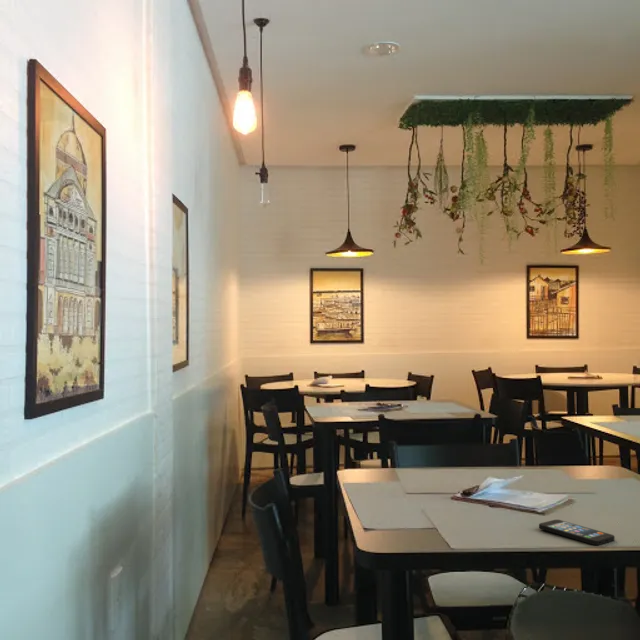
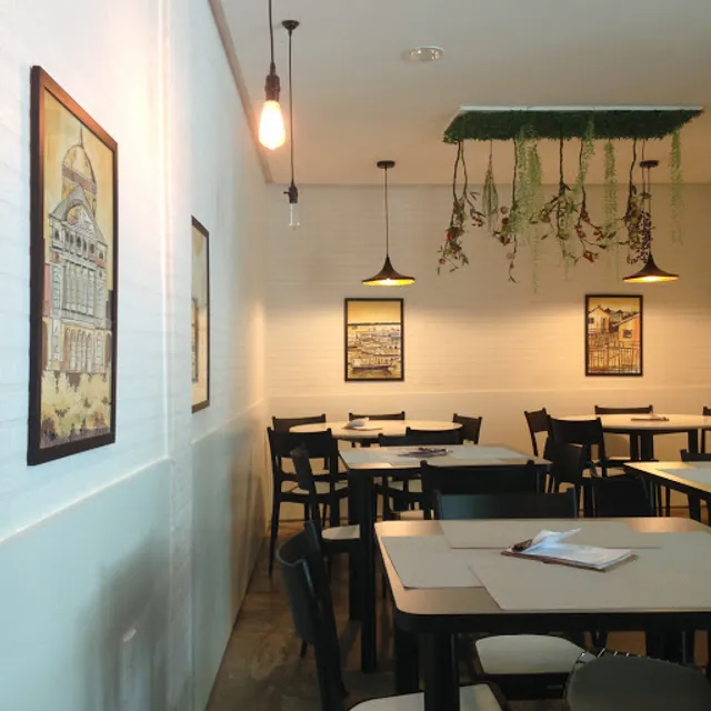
- smartphone [538,519,616,546]
